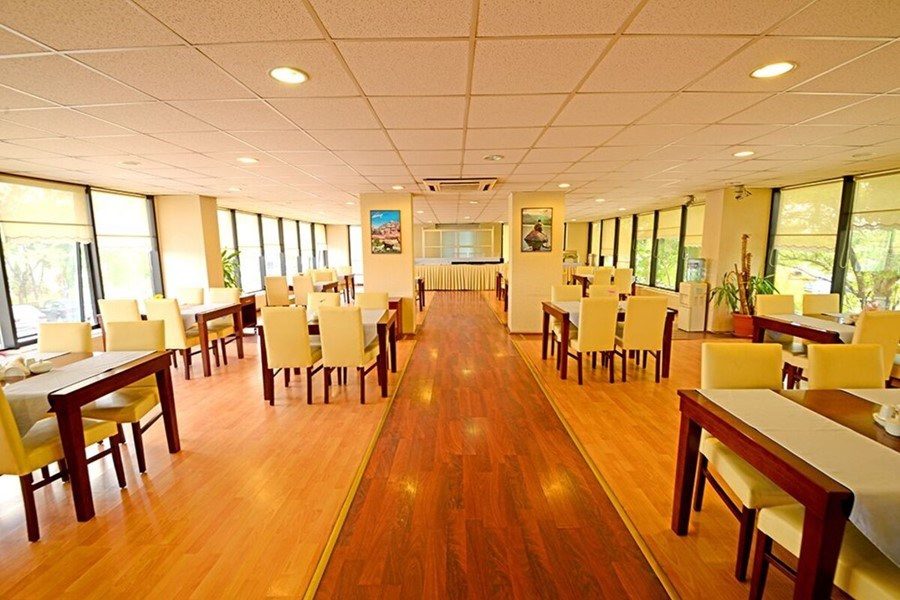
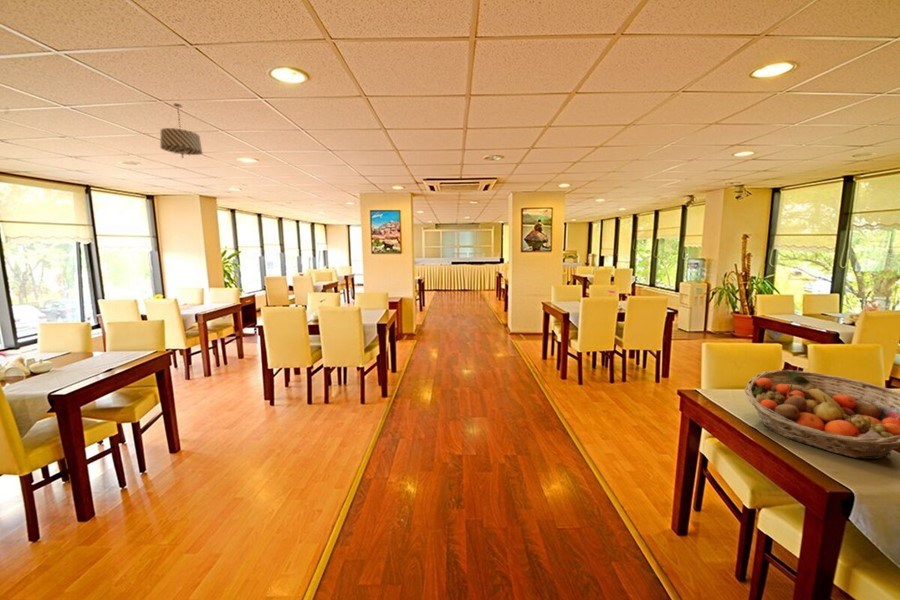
+ pendant light [159,103,203,159]
+ fruit basket [743,369,900,460]
